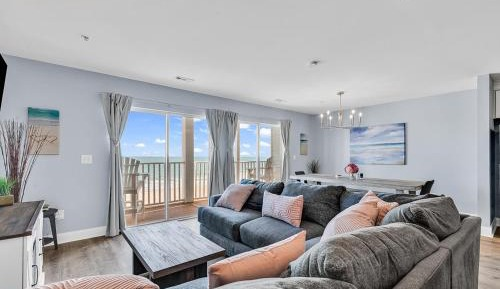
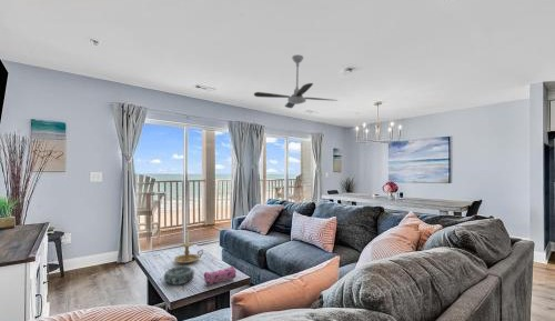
+ pencil case [203,265,238,287]
+ candle holder [173,230,204,264]
+ ceiling fan [253,53,339,109]
+ decorative bowl [163,265,195,285]
